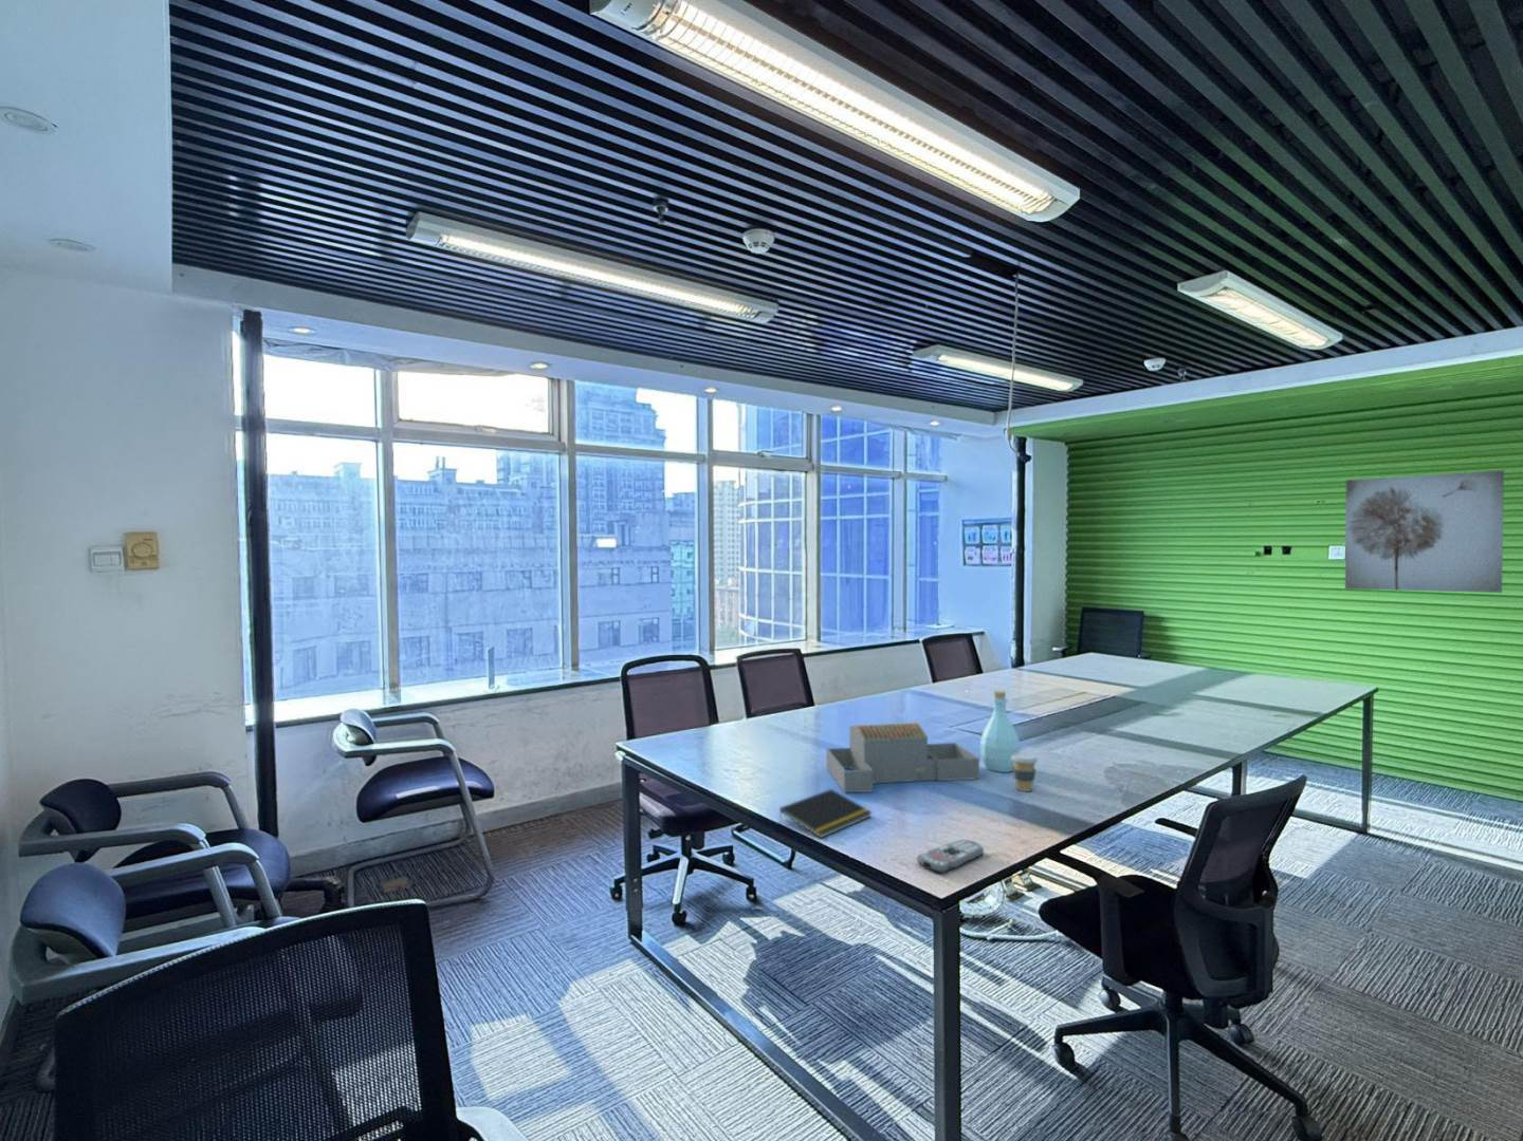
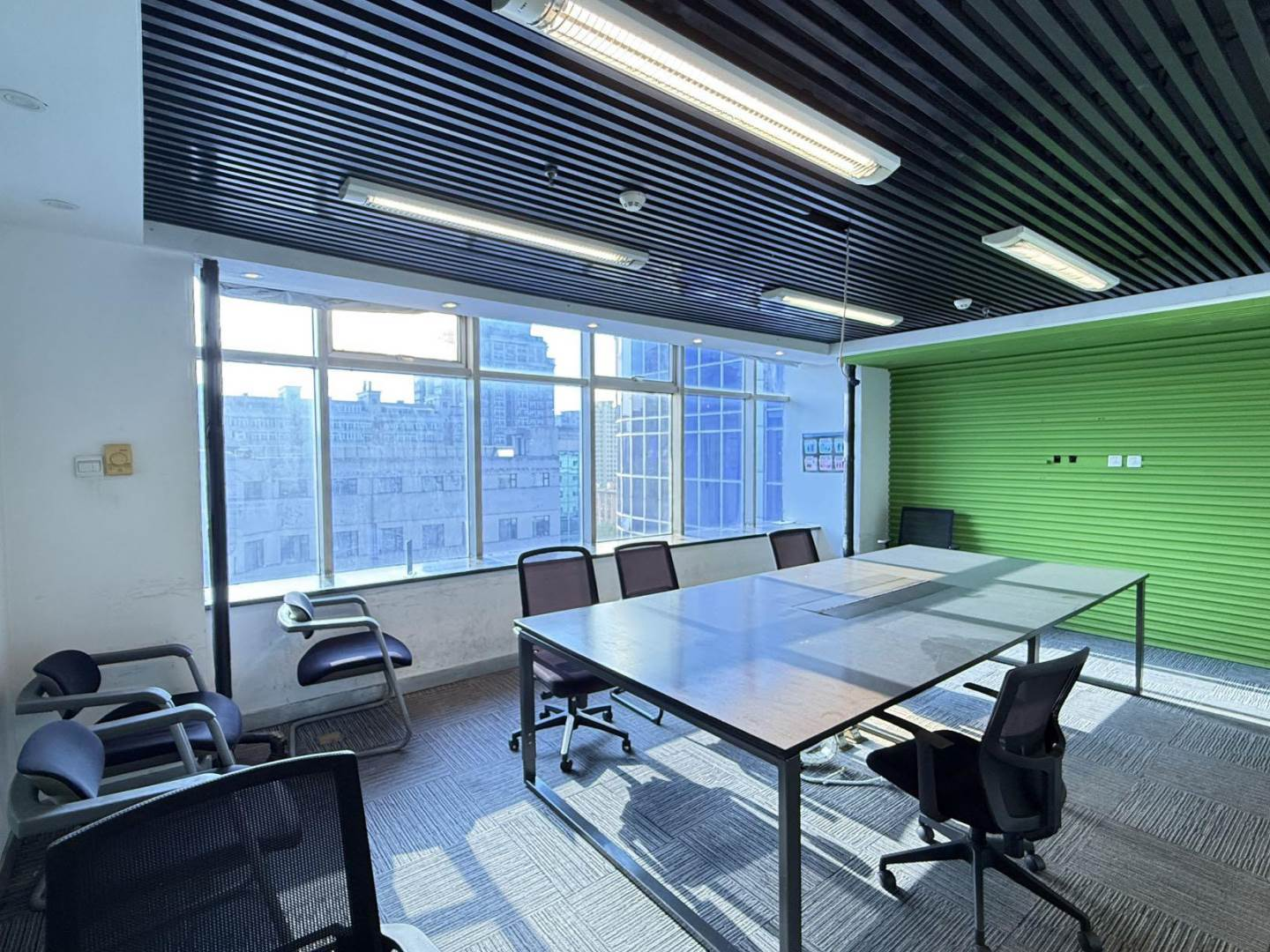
- remote control [916,839,985,874]
- architectural model [825,722,981,793]
- bottle [980,690,1021,773]
- wall art [1344,469,1505,593]
- coffee cup [1011,753,1039,792]
- notepad [778,789,873,839]
